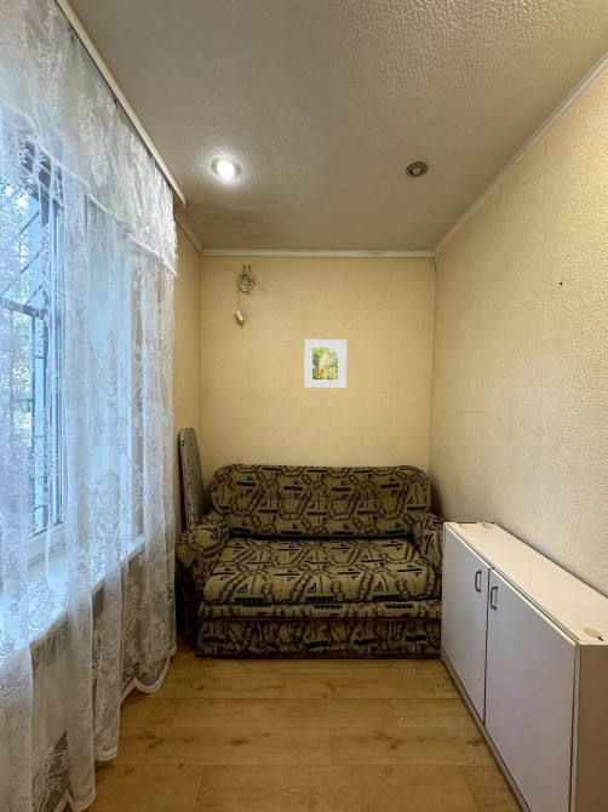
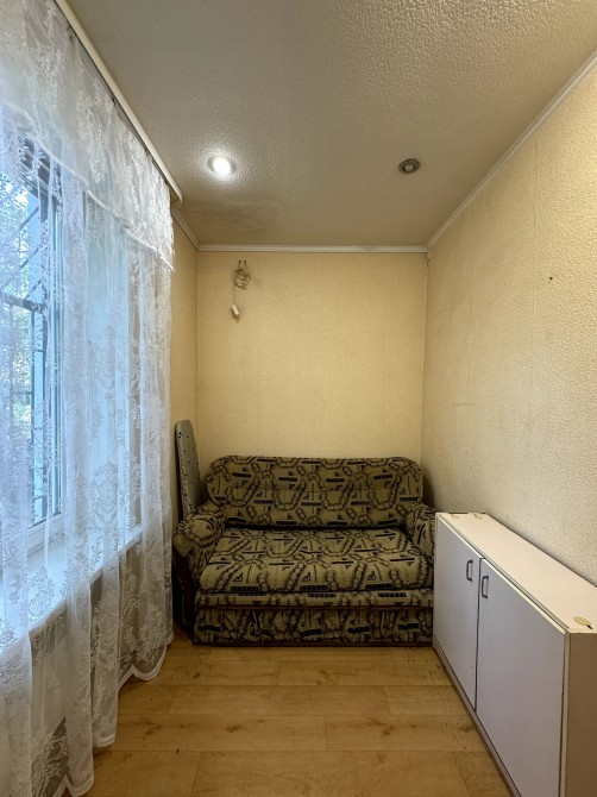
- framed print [303,338,348,389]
